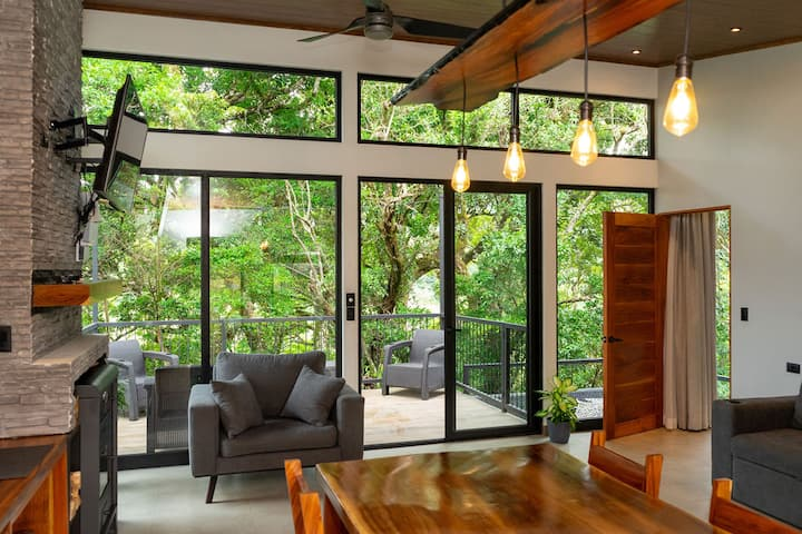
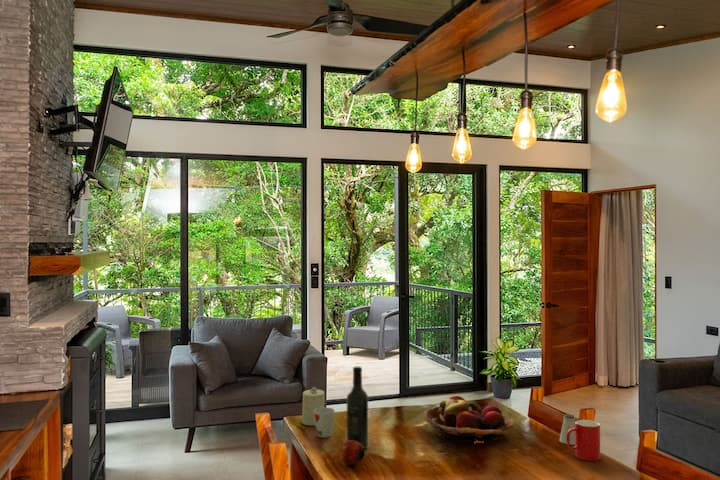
+ fruit basket [423,395,516,444]
+ wine bottle [346,365,369,450]
+ saltshaker [559,413,577,446]
+ cup [566,419,601,462]
+ apple [340,440,365,466]
+ candle [301,386,325,426]
+ cup [314,407,336,438]
